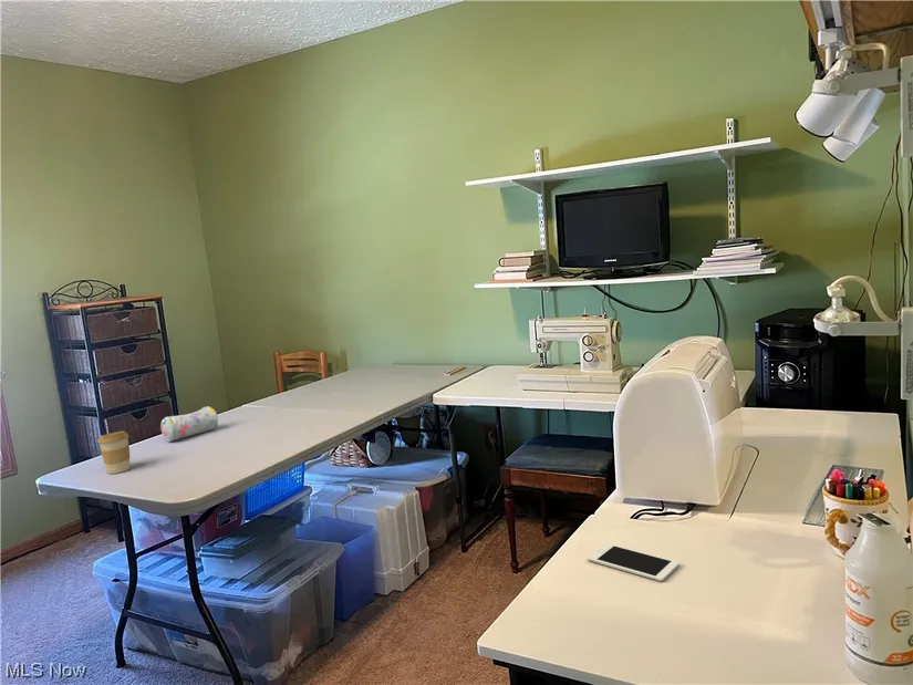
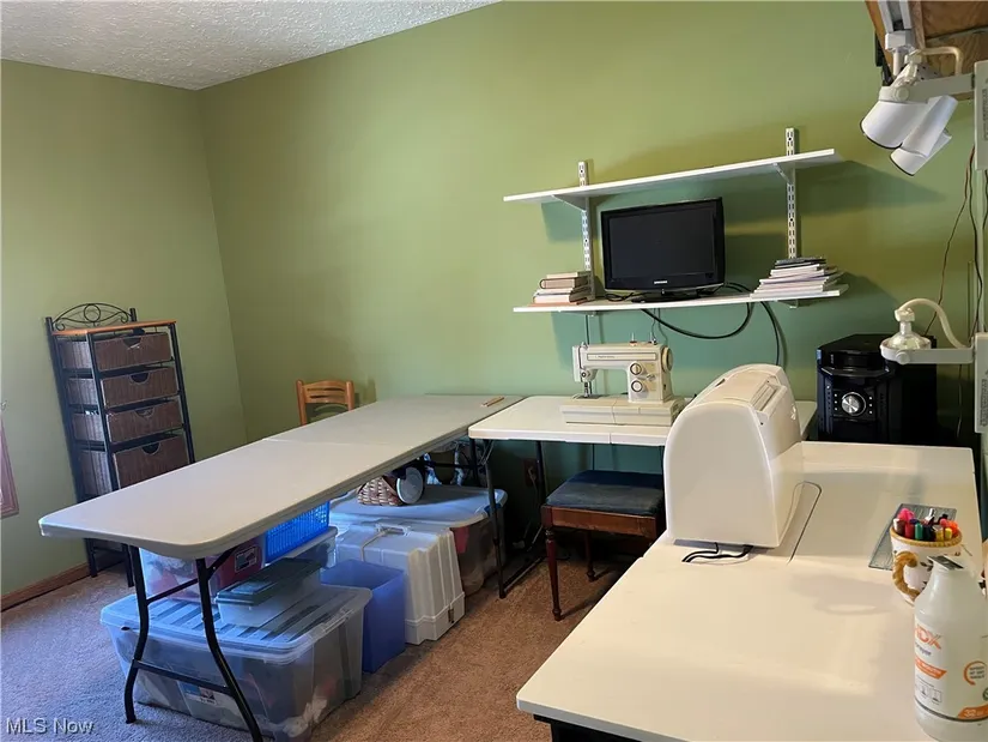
- coffee cup [96,430,132,475]
- pencil case [159,405,219,443]
- cell phone [587,542,679,582]
